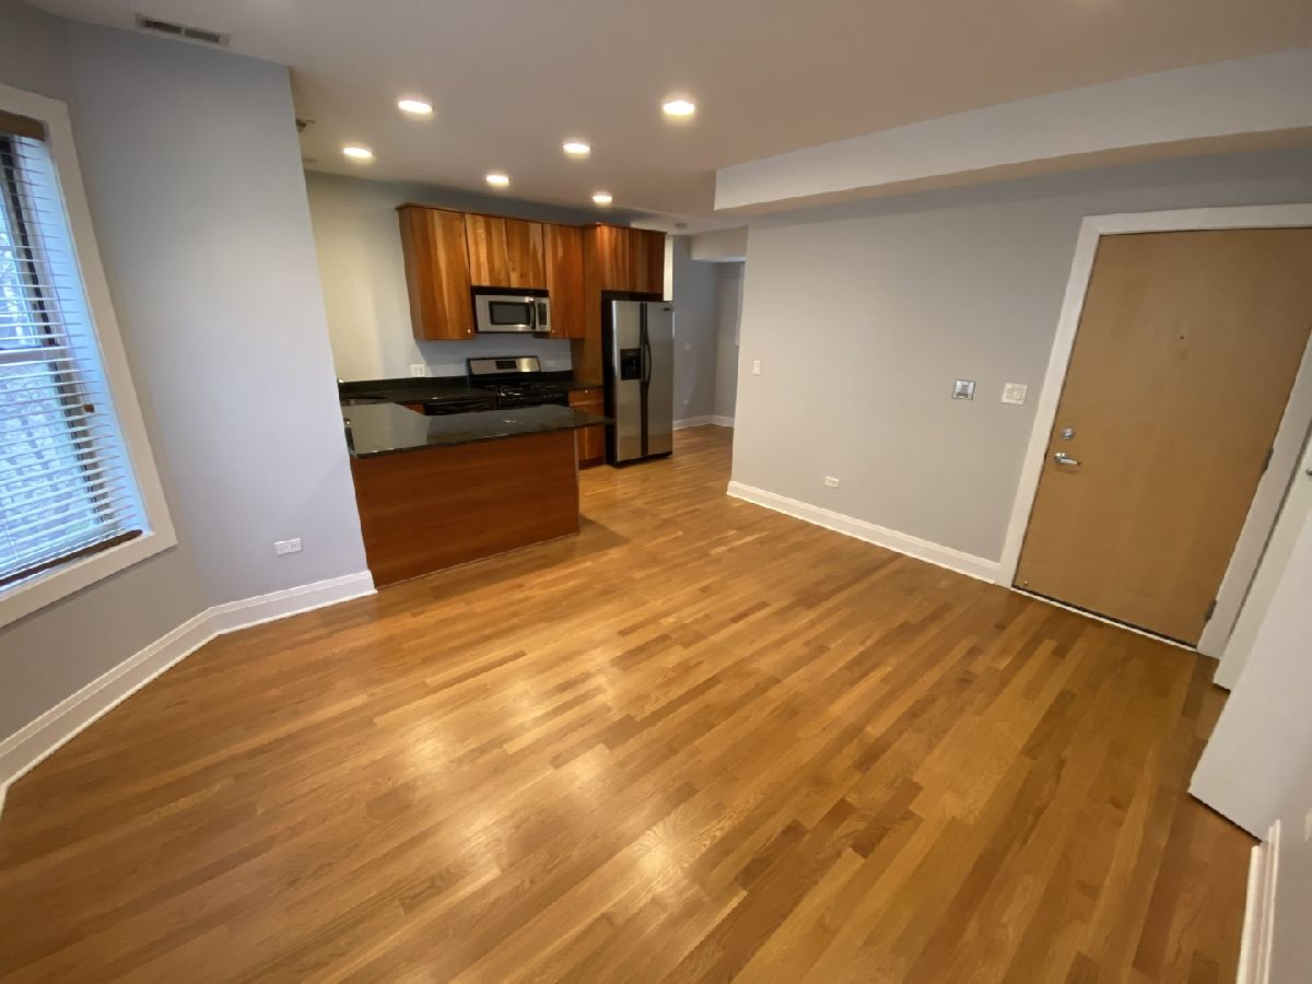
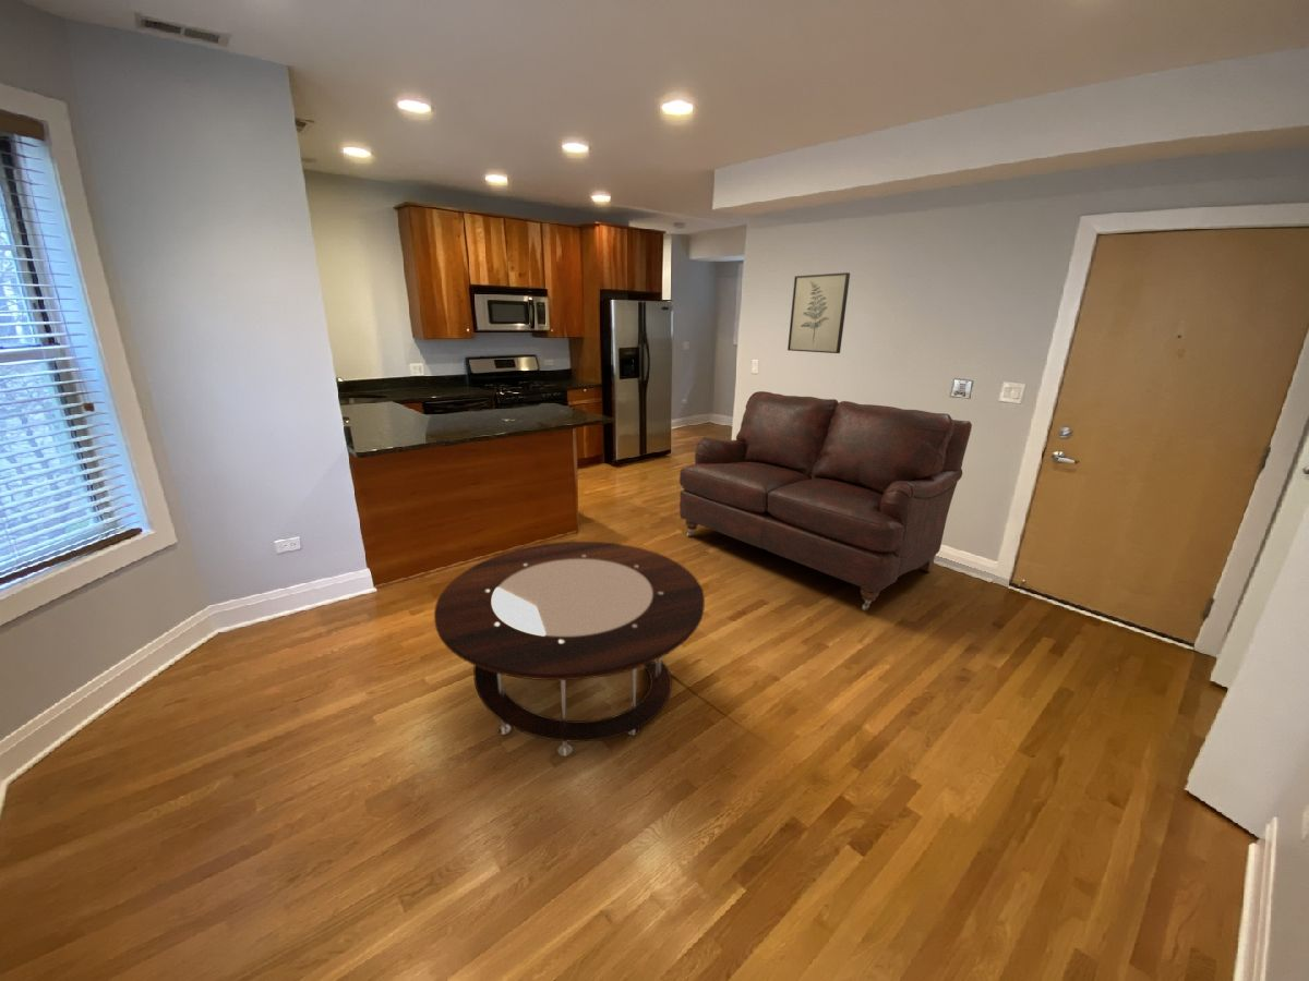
+ sofa [678,390,973,611]
+ coffee table [433,541,706,758]
+ wall art [786,271,851,354]
